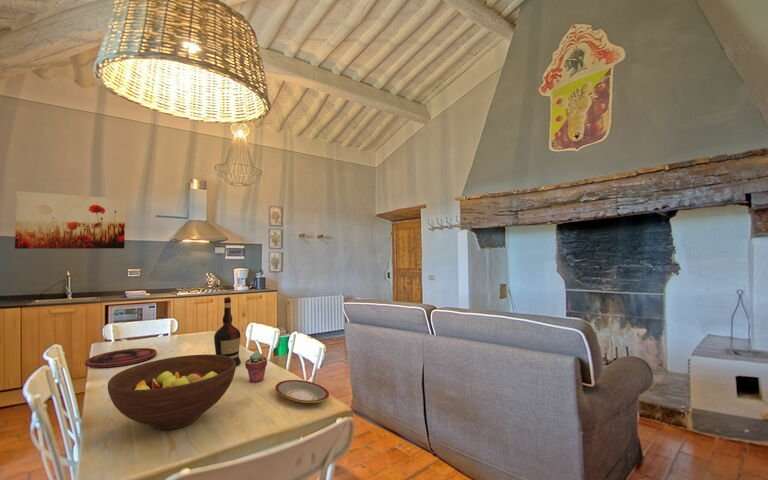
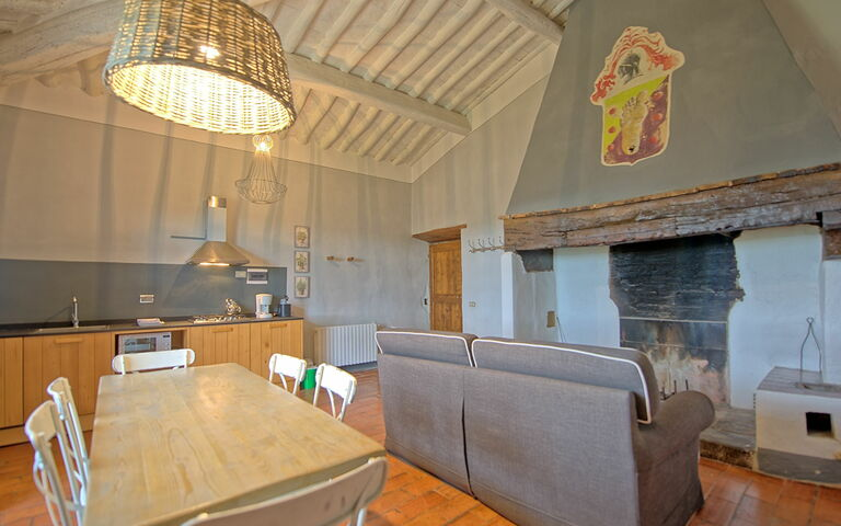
- potted succulent [244,351,268,383]
- fruit bowl [107,353,237,431]
- plate [274,379,330,404]
- plate [84,347,158,368]
- wall art [14,190,126,250]
- liquor [213,296,242,366]
